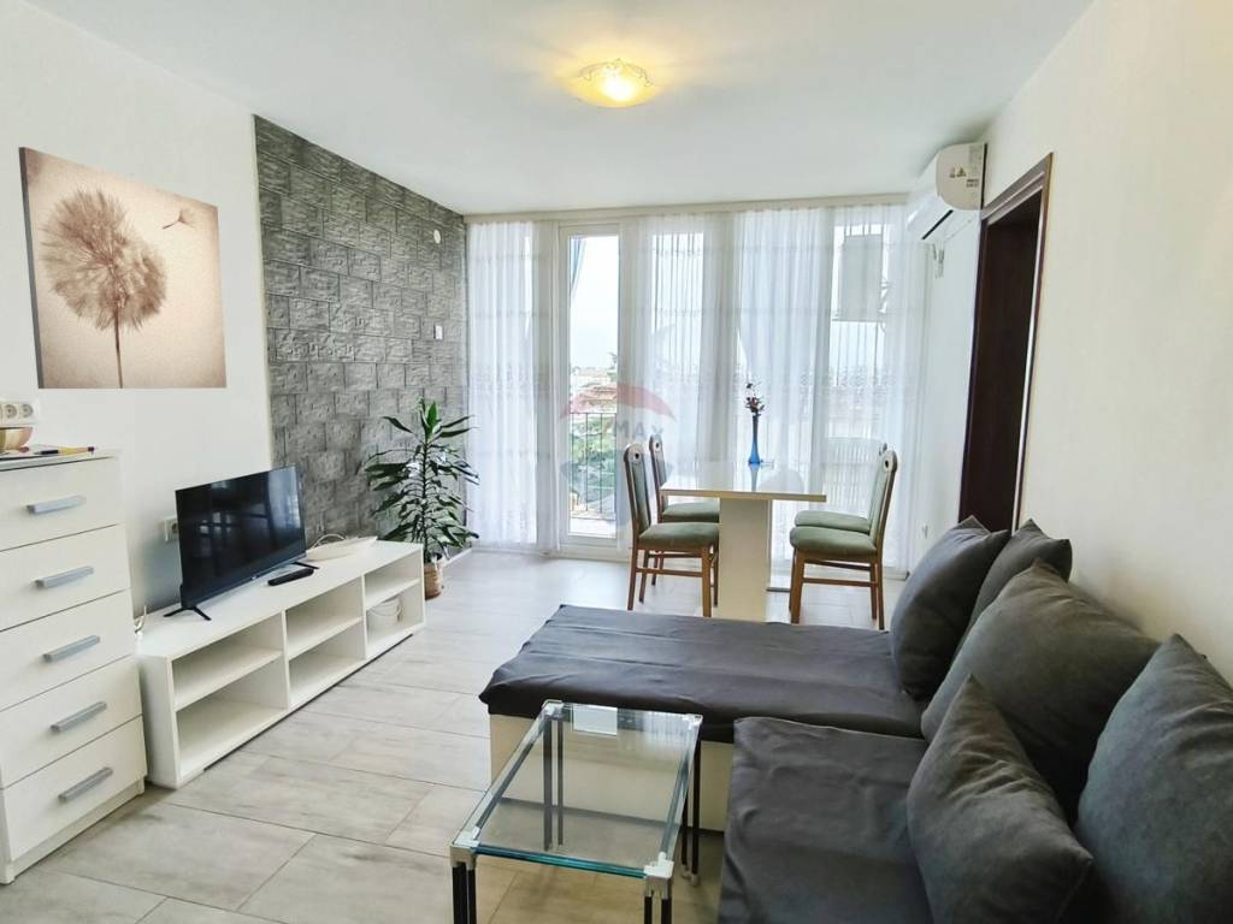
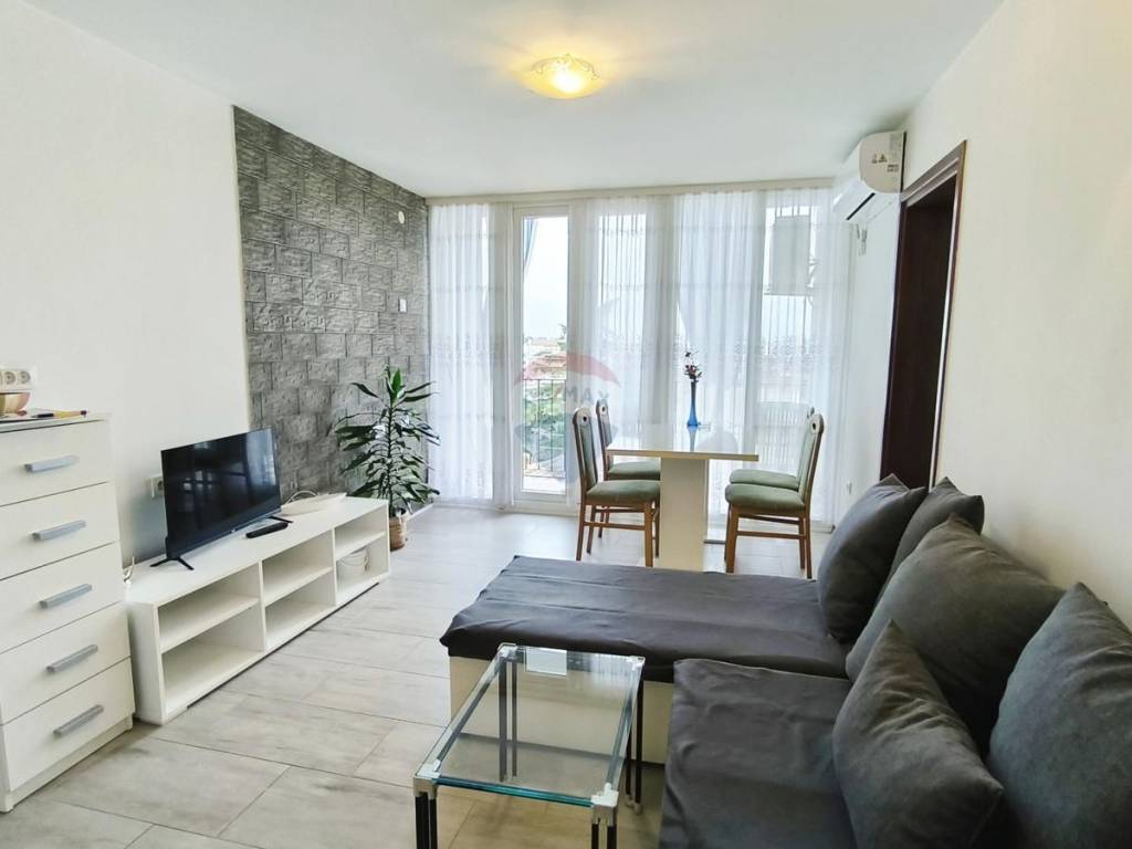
- wall art [17,146,228,390]
